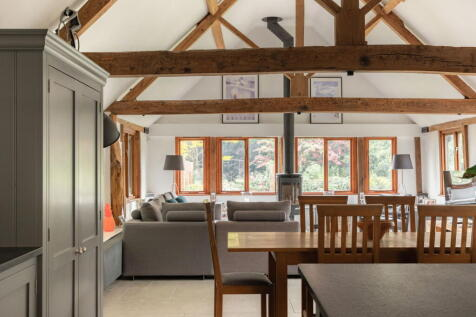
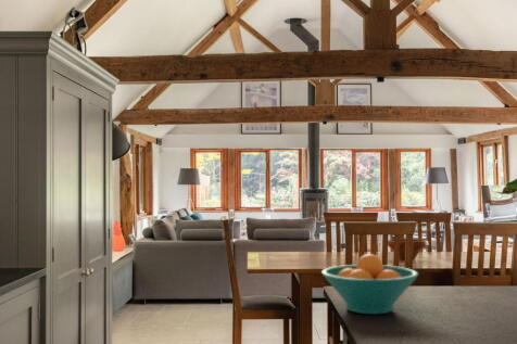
+ fruit bowl [320,253,419,316]
